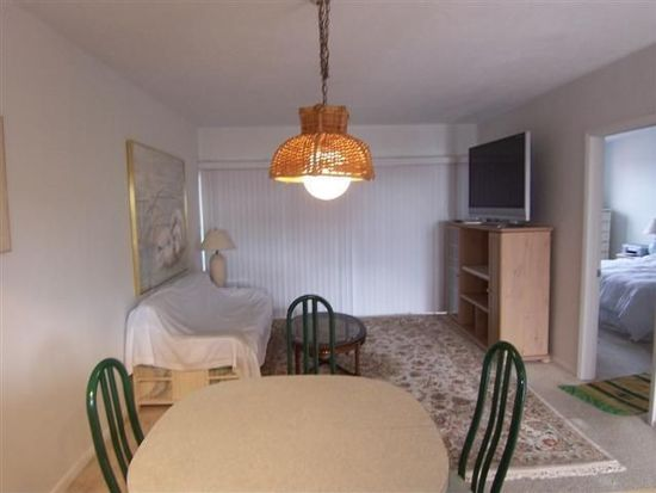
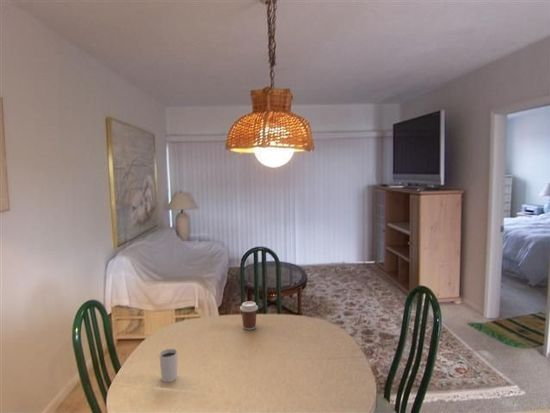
+ glass [158,348,178,383]
+ coffee cup [239,300,259,331]
